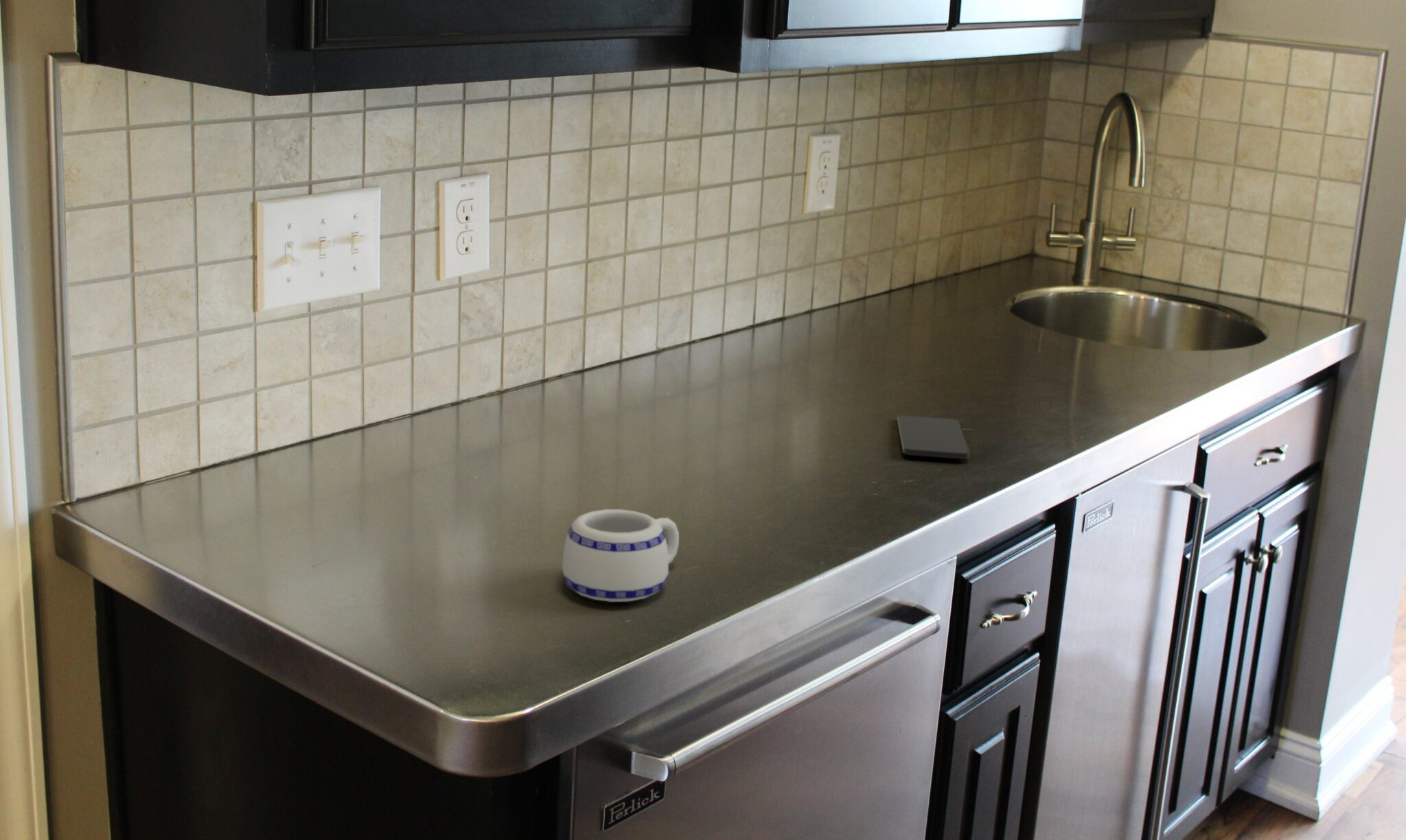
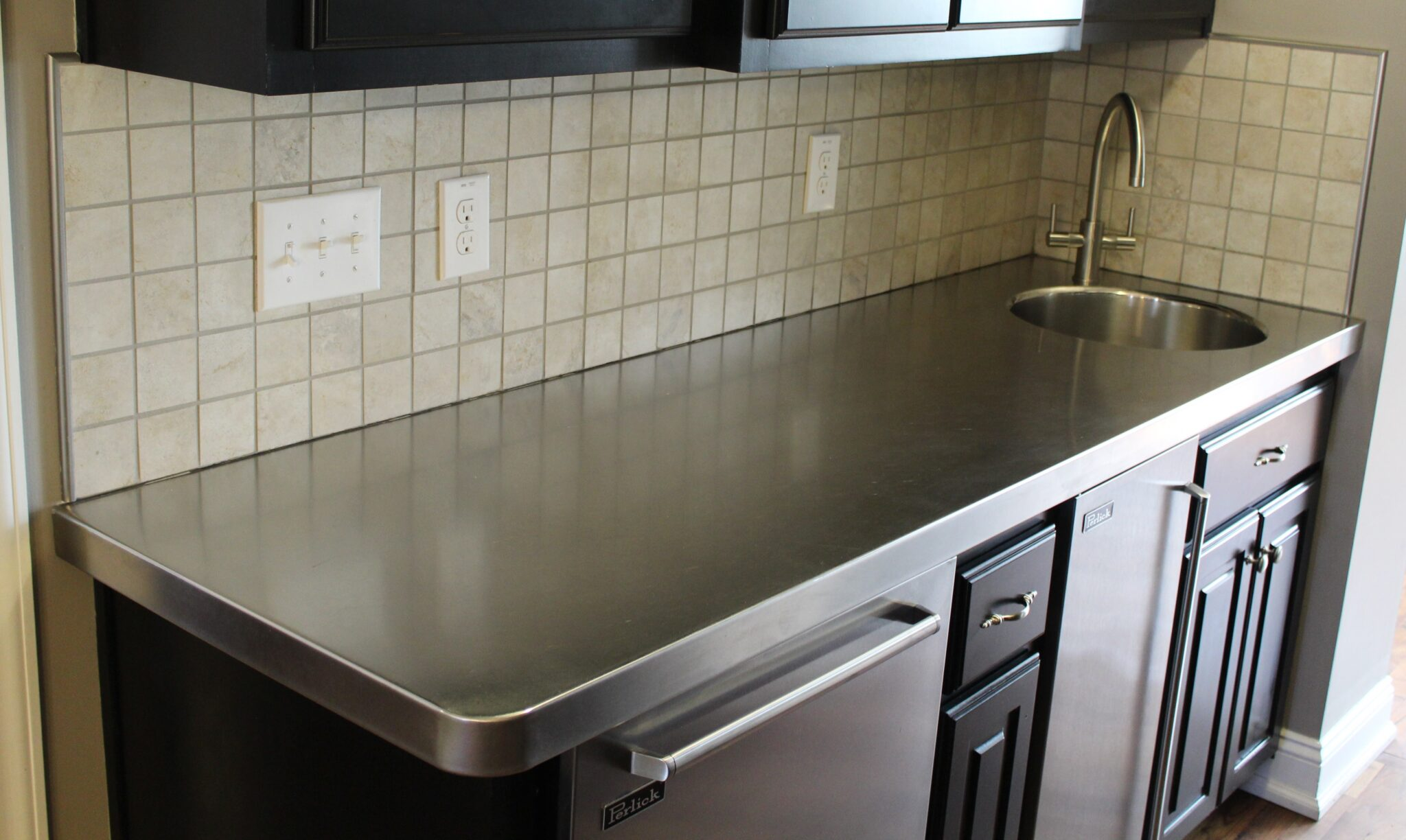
- mug [562,509,680,603]
- smartphone [897,415,970,460]
